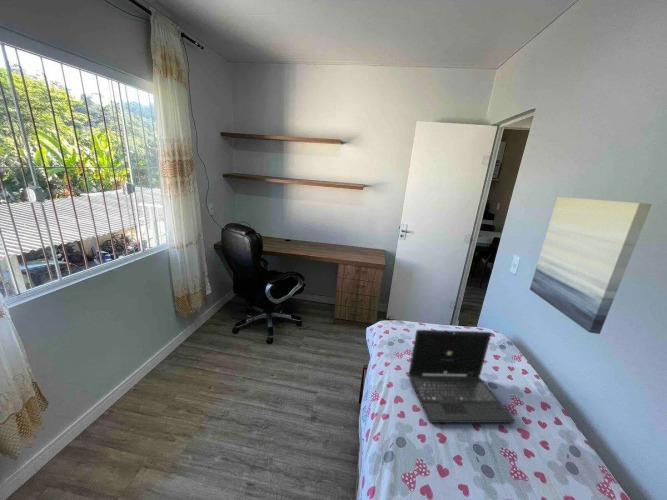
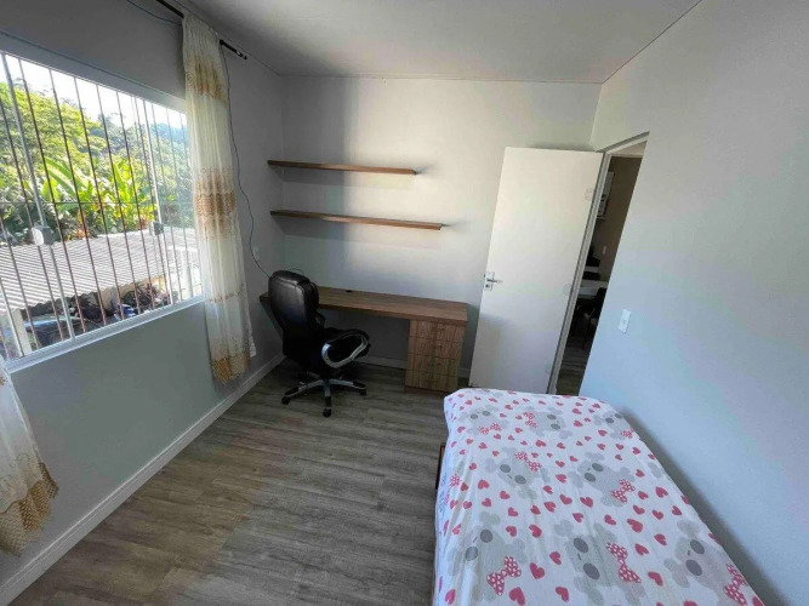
- wall art [529,196,653,335]
- laptop [407,329,516,424]
